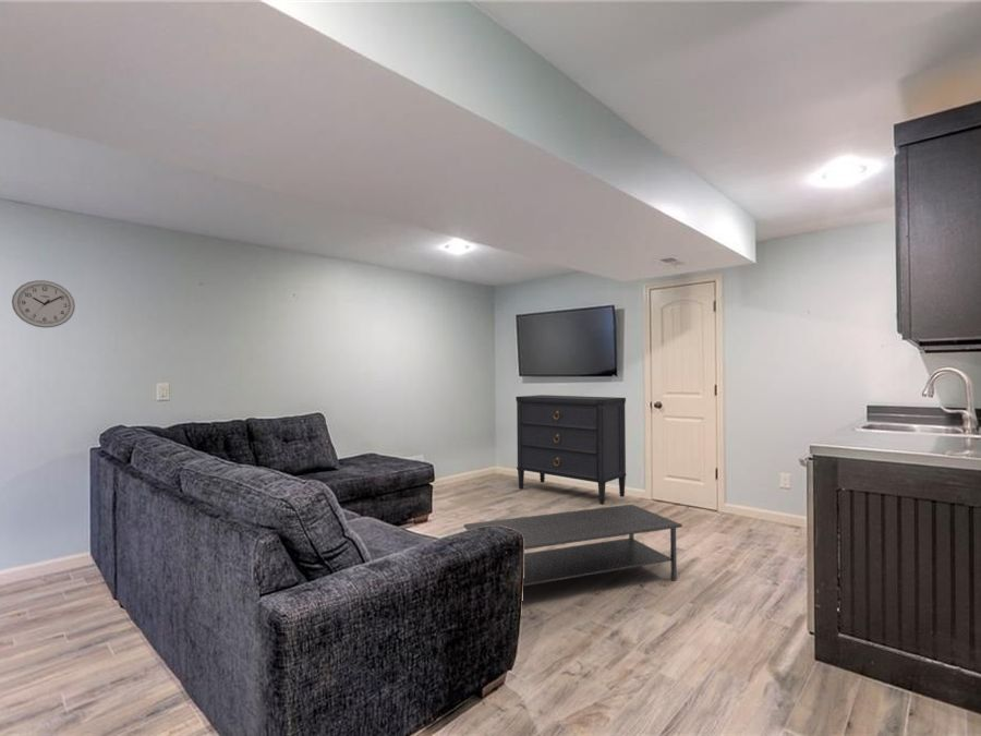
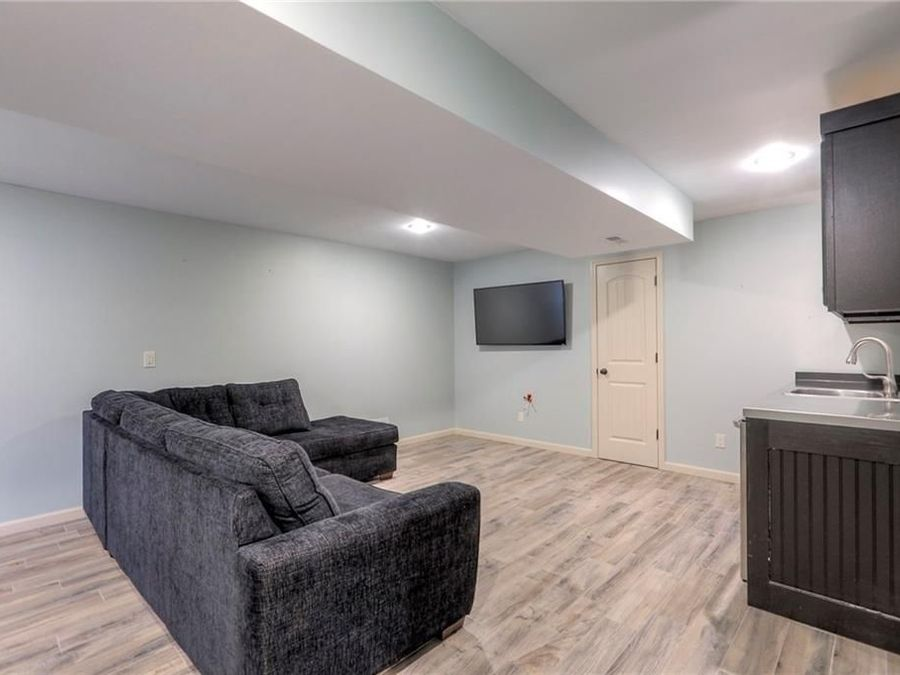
- dresser [514,394,627,506]
- coffee table [463,504,683,587]
- wall clock [11,279,76,329]
